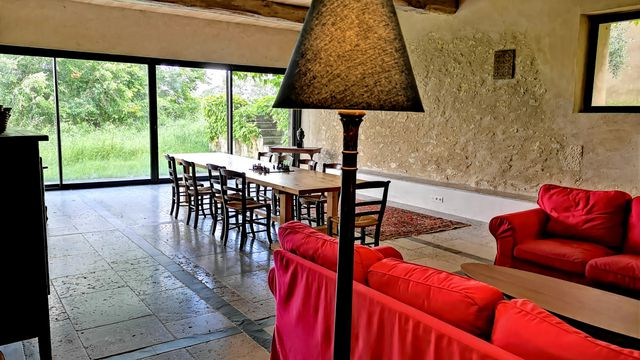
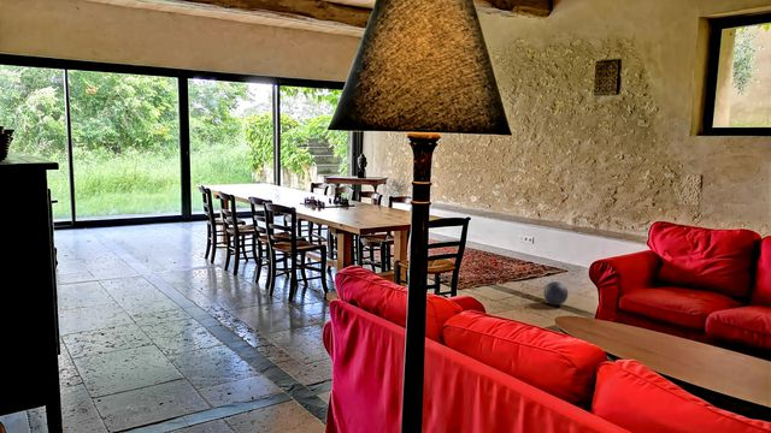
+ ball [542,280,569,307]
